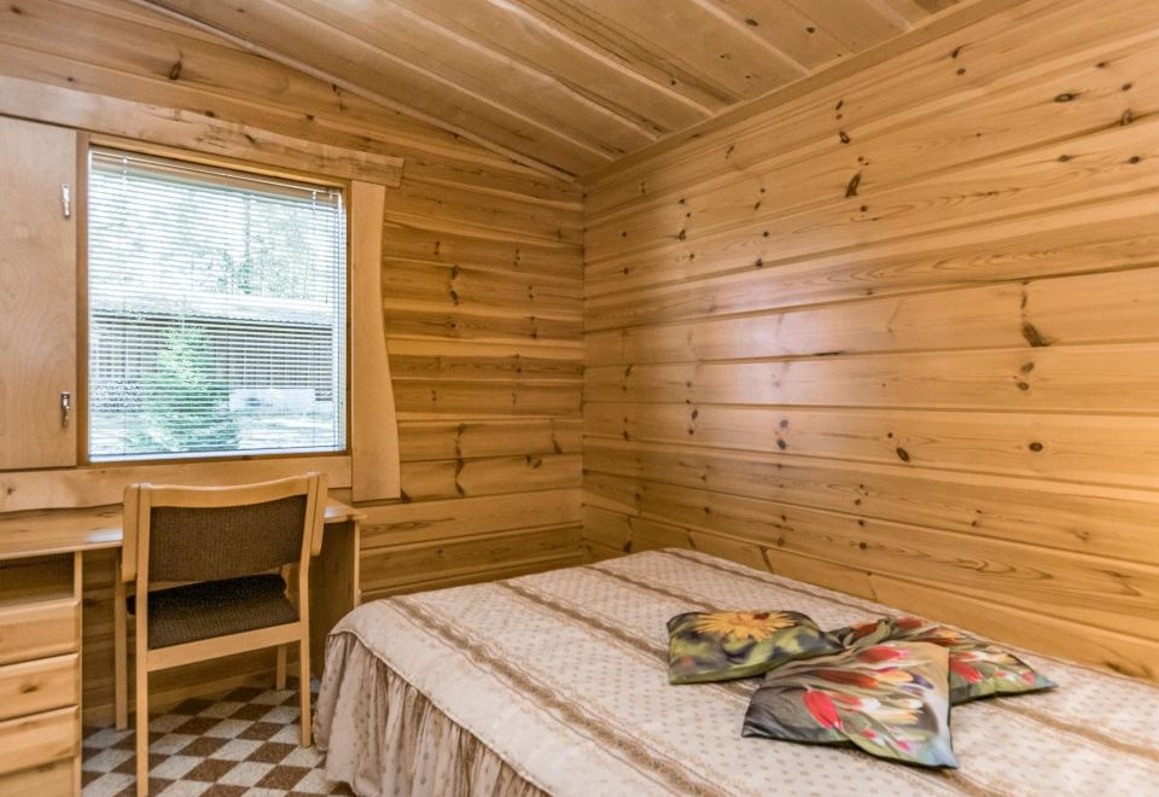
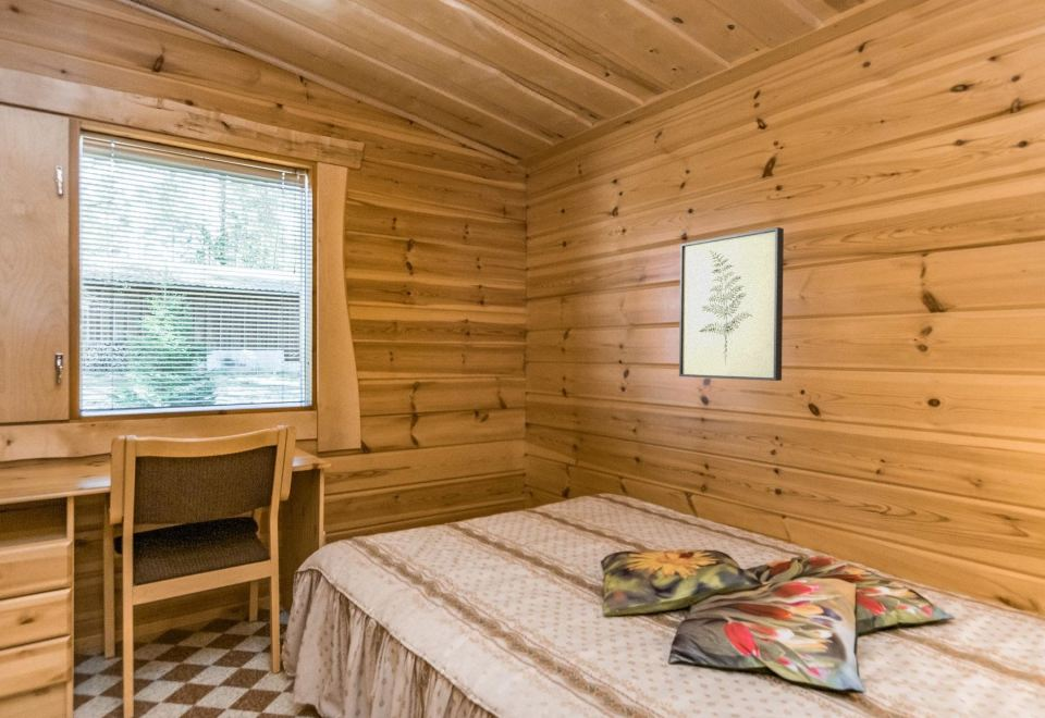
+ wall art [678,226,785,382]
